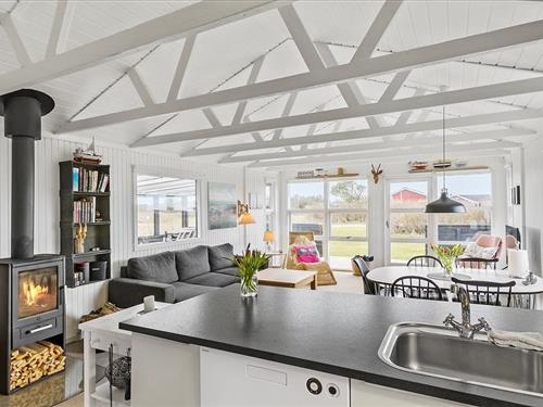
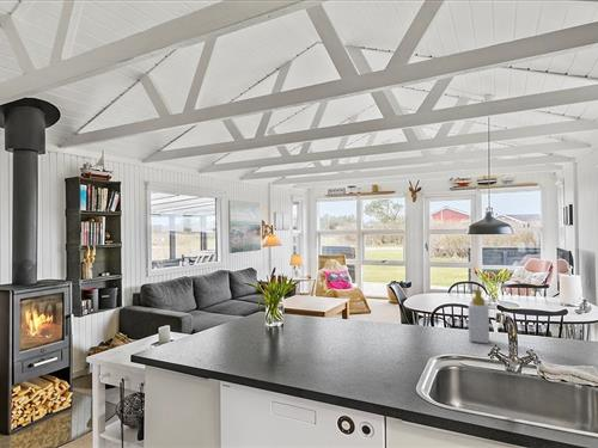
+ soap bottle [466,288,490,344]
